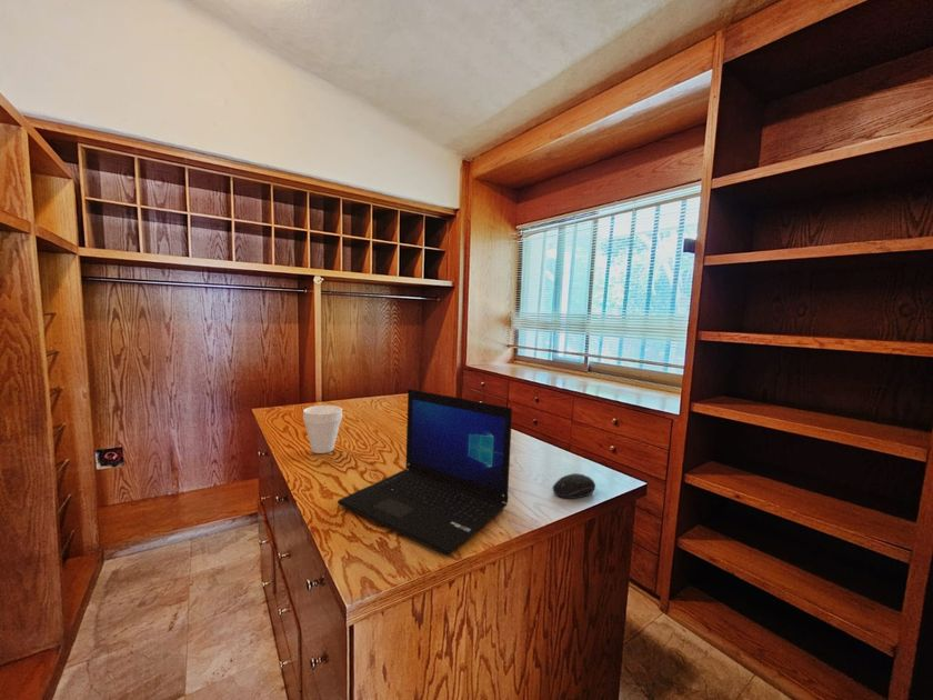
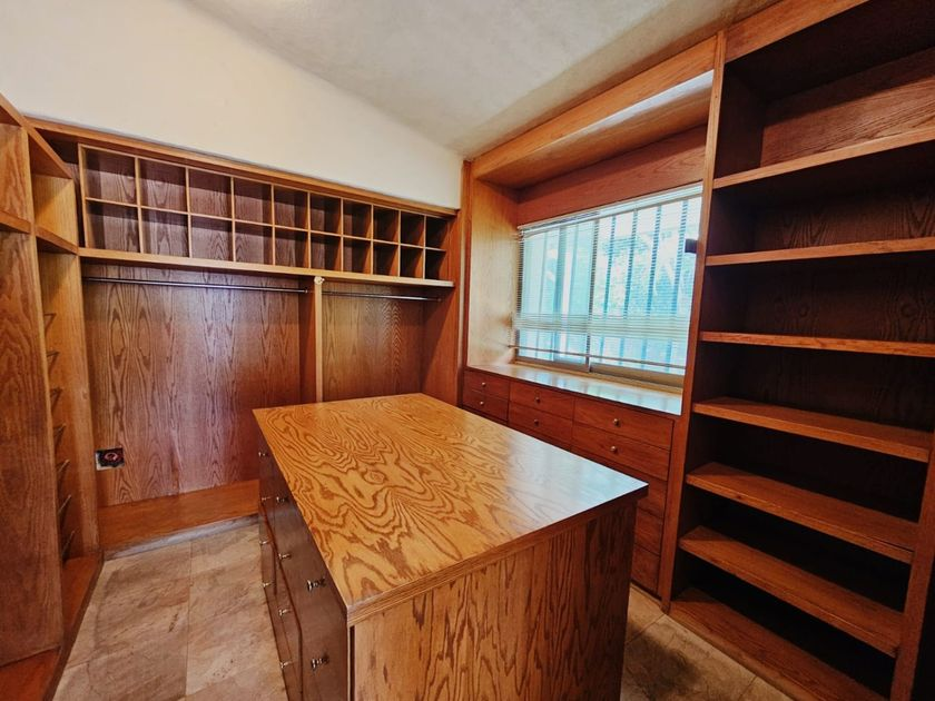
- laptop [337,388,513,557]
- cup [302,404,343,454]
- computer mouse [552,472,596,500]
